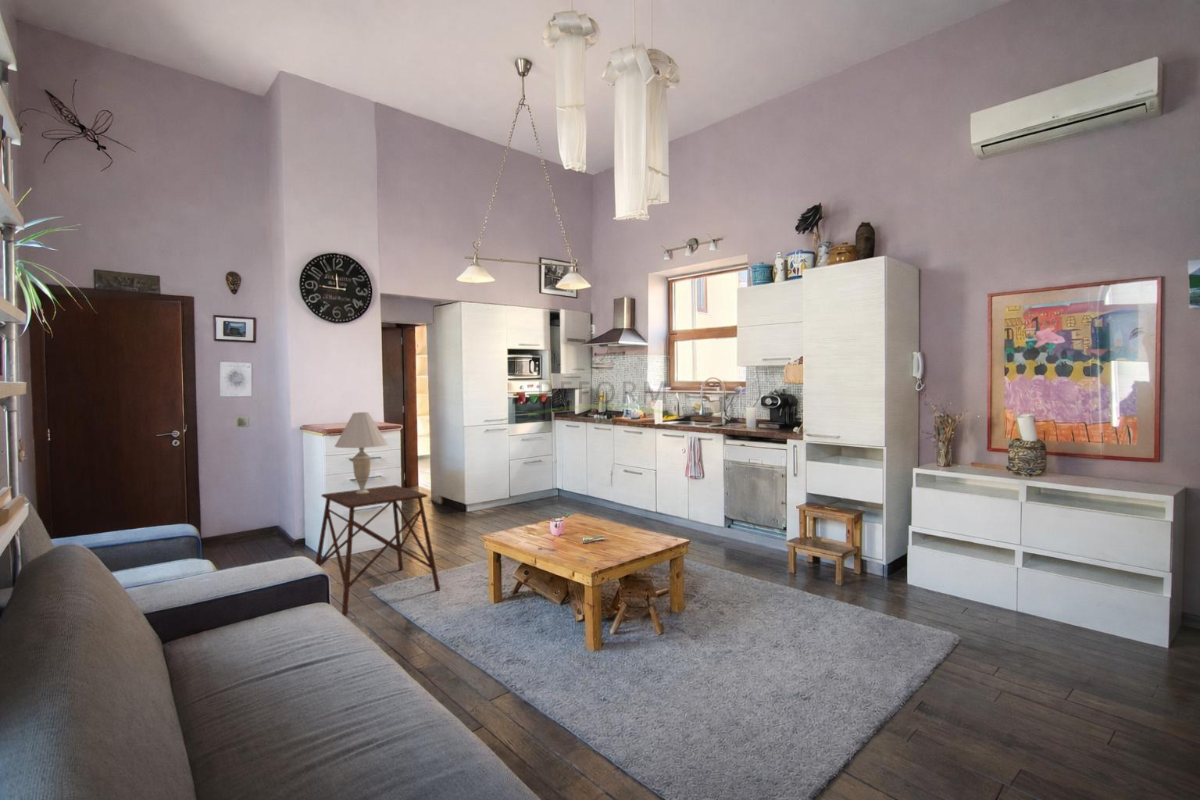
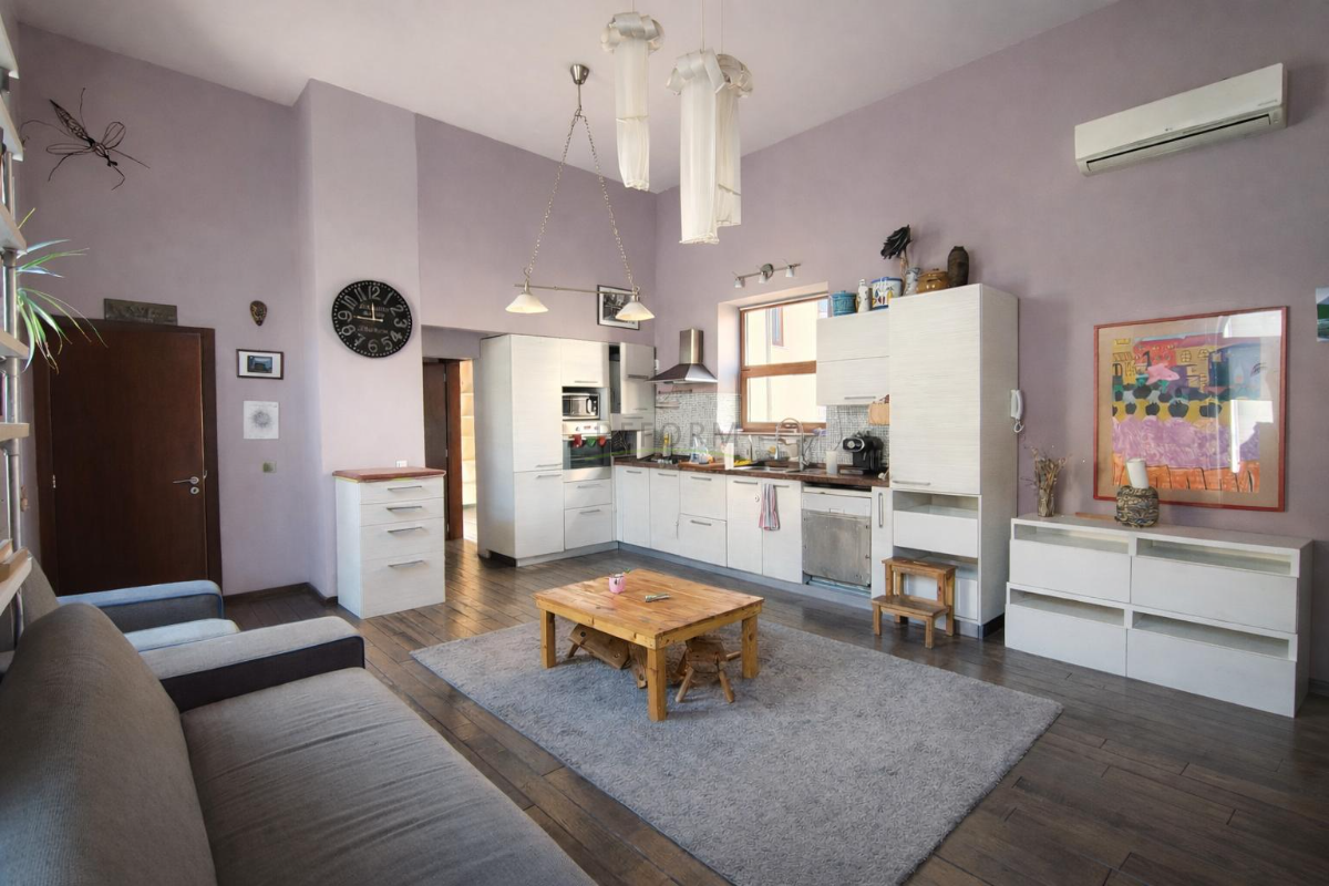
- side table [315,484,441,617]
- table lamp [334,411,389,494]
